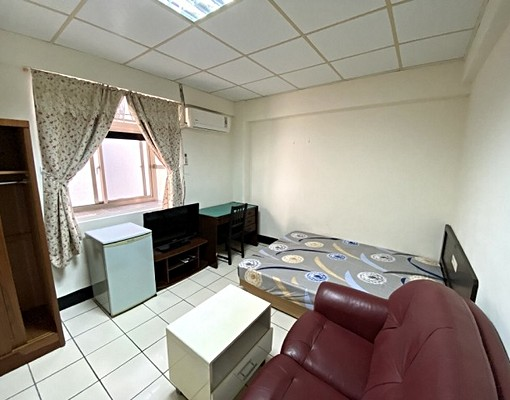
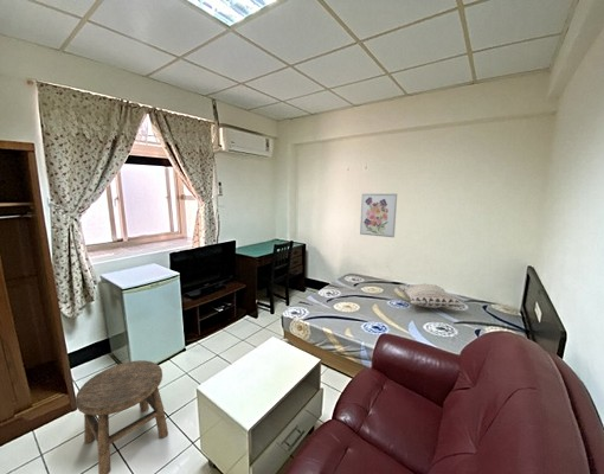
+ decorative pillow [397,283,465,309]
+ wall art [359,192,398,238]
+ stool [75,359,169,474]
